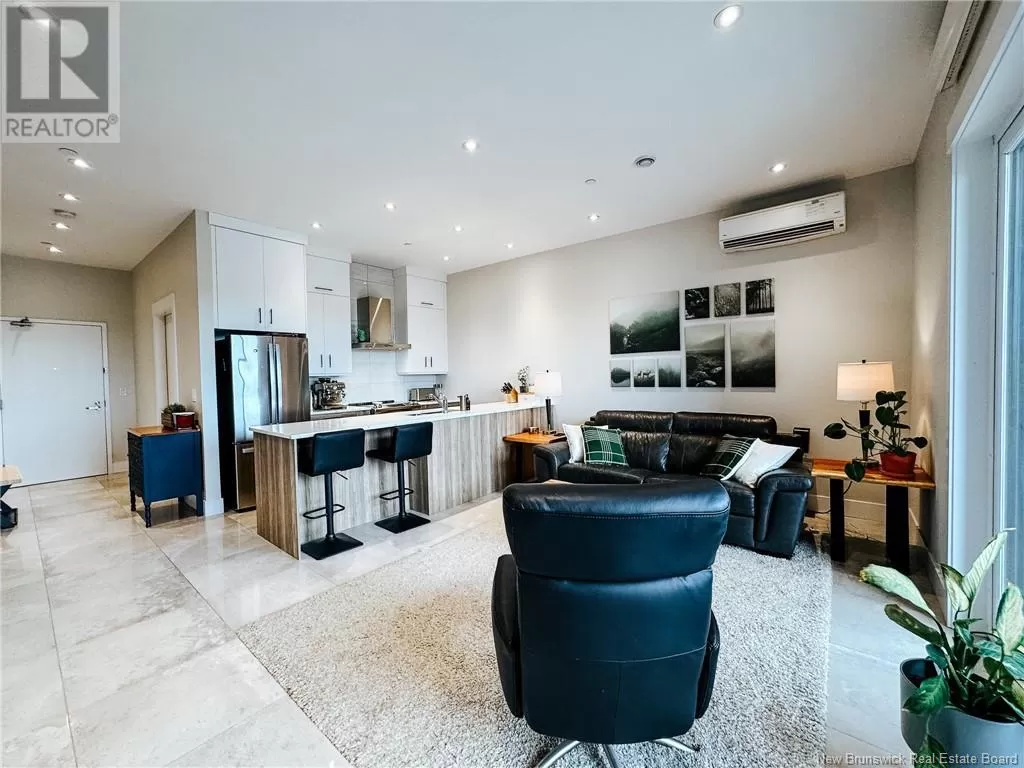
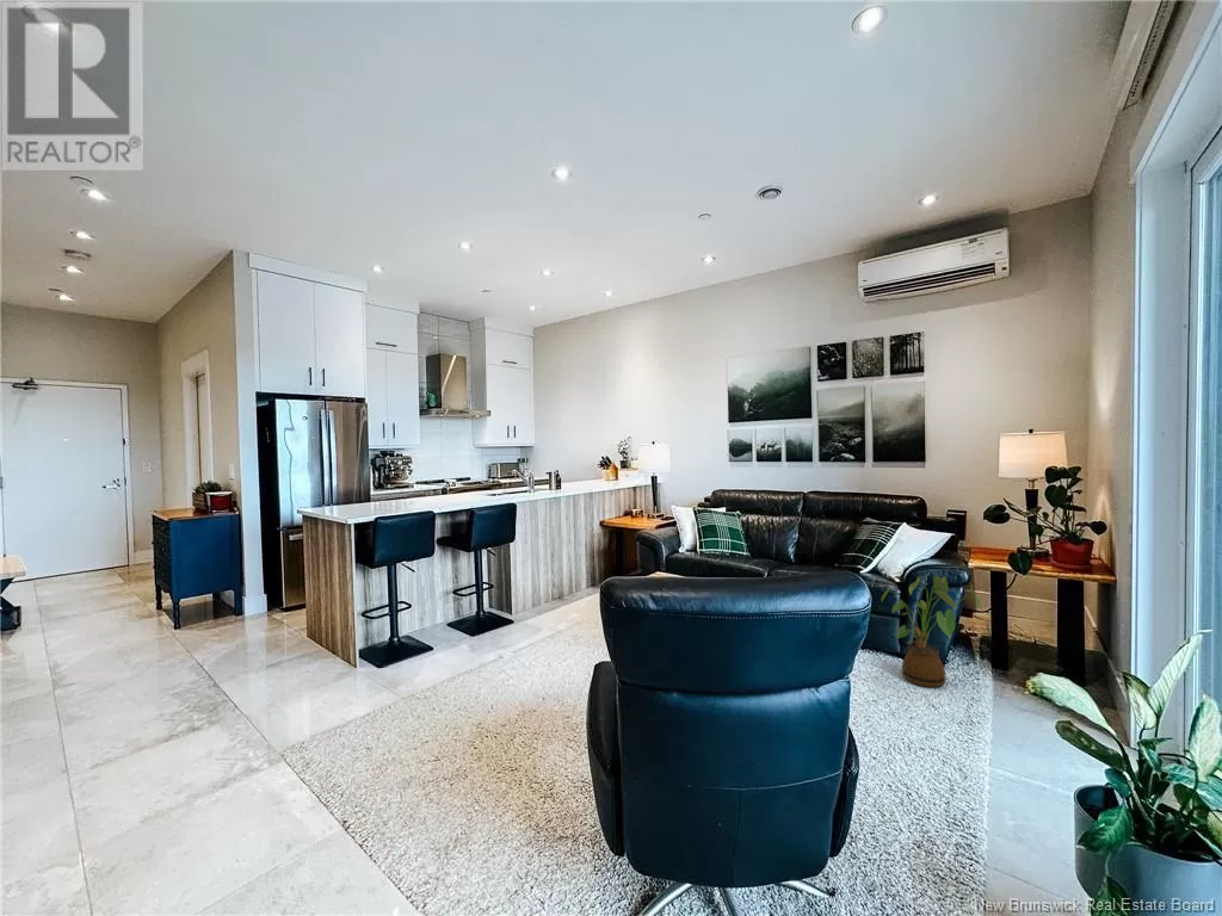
+ house plant [881,575,983,688]
